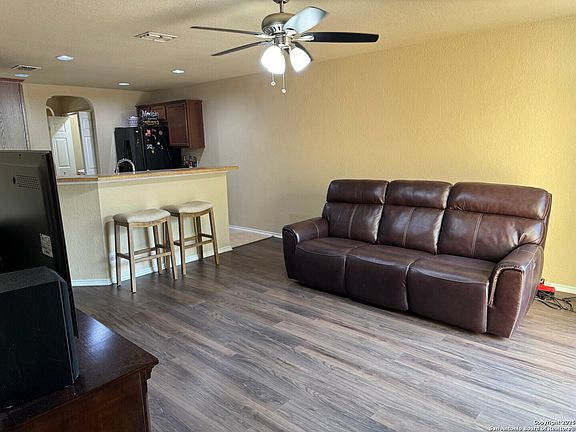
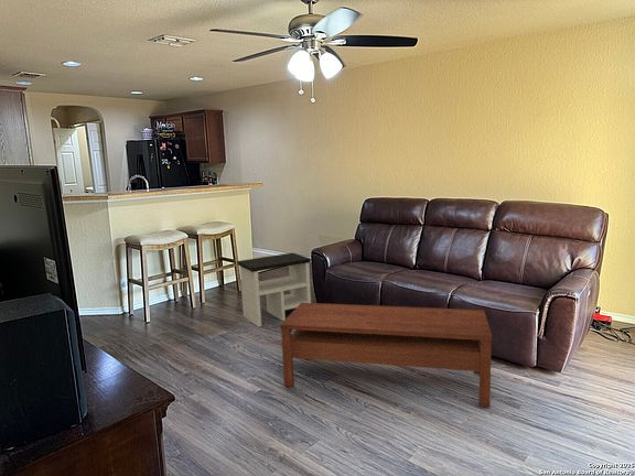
+ side table [236,251,312,328]
+ coffee table [279,302,493,408]
